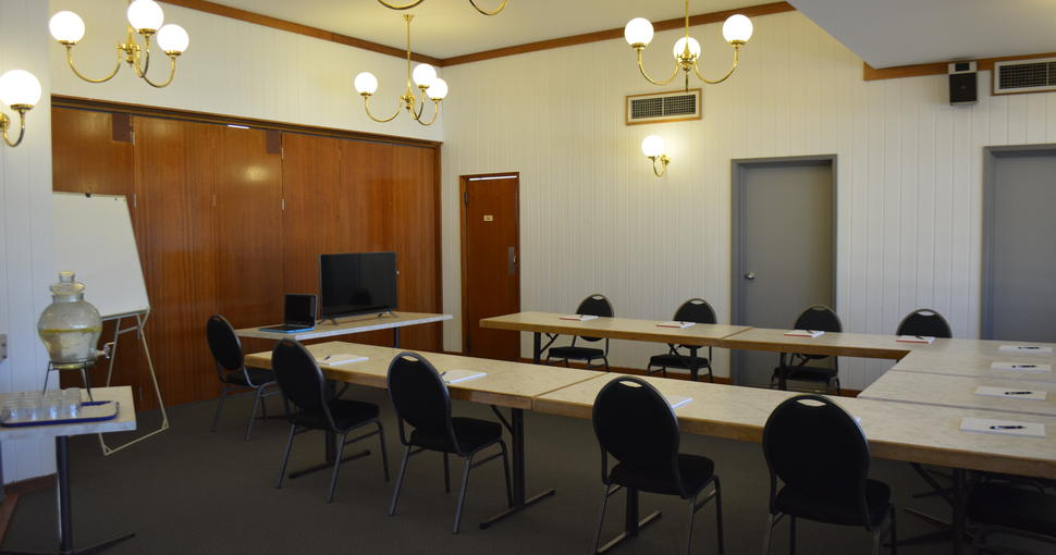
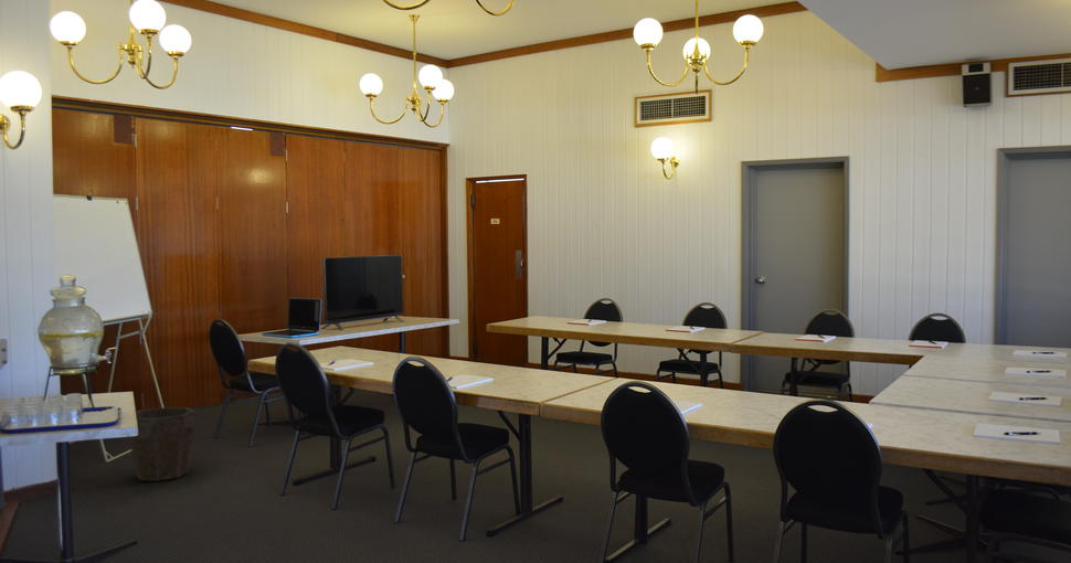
+ waste bin [128,406,198,482]
